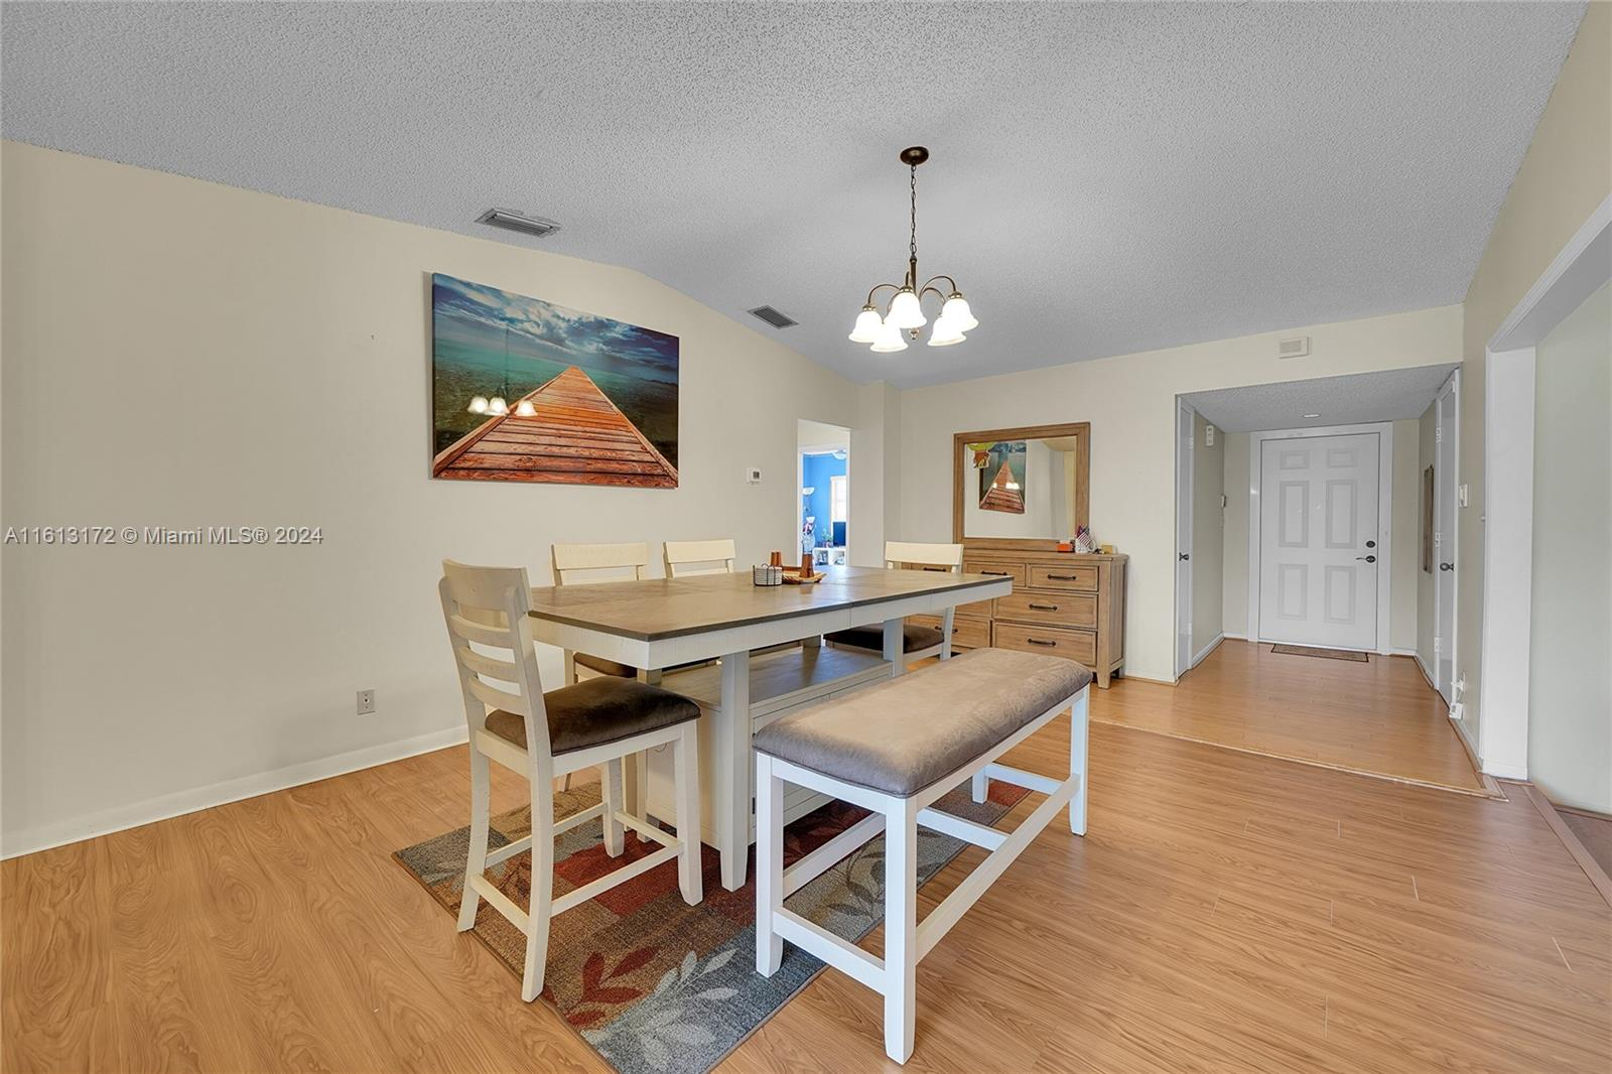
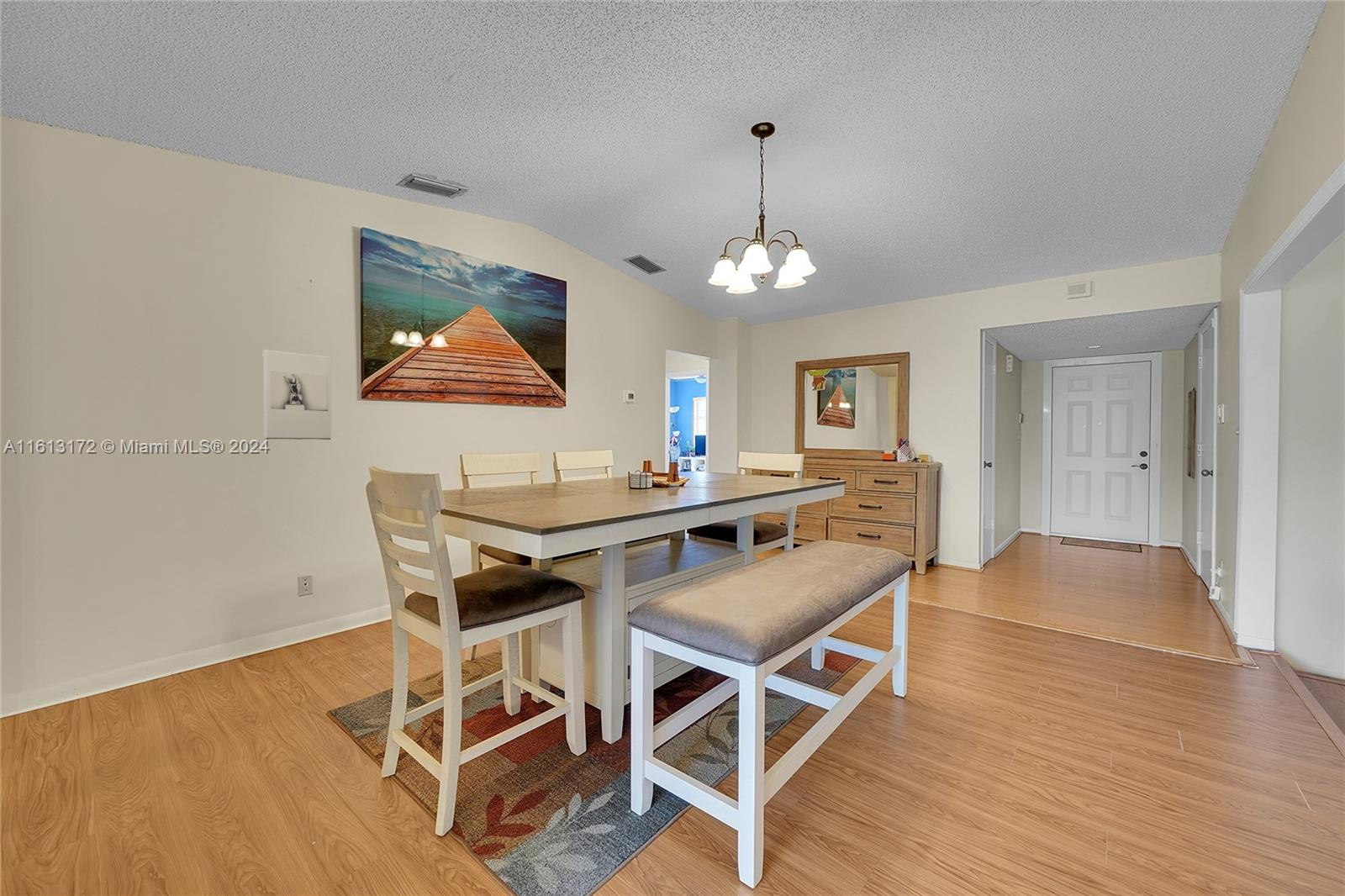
+ wall sculpture [261,349,332,440]
